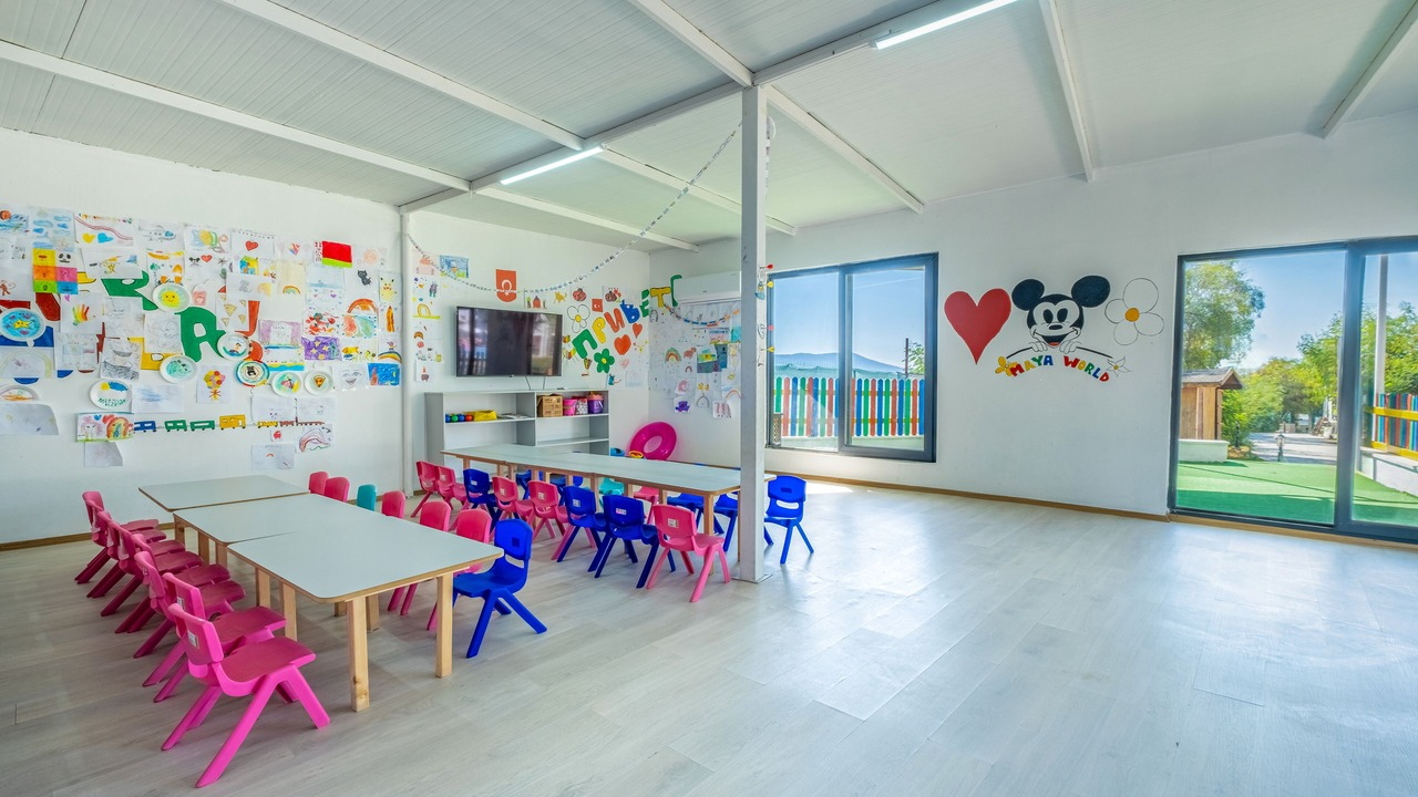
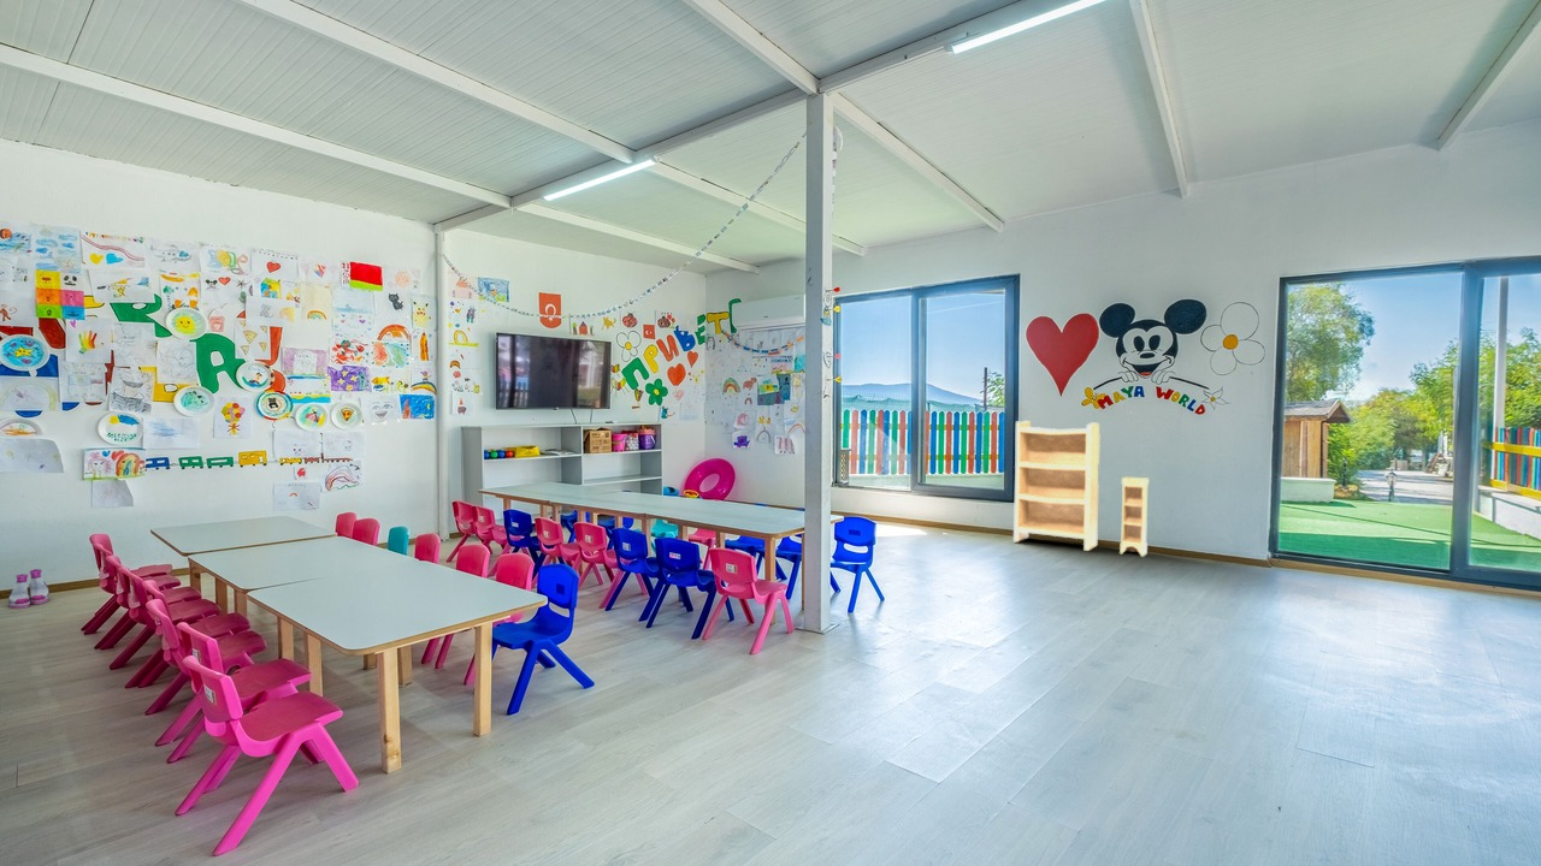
+ boots [7,568,51,610]
+ bookshelf [1012,420,1150,558]
